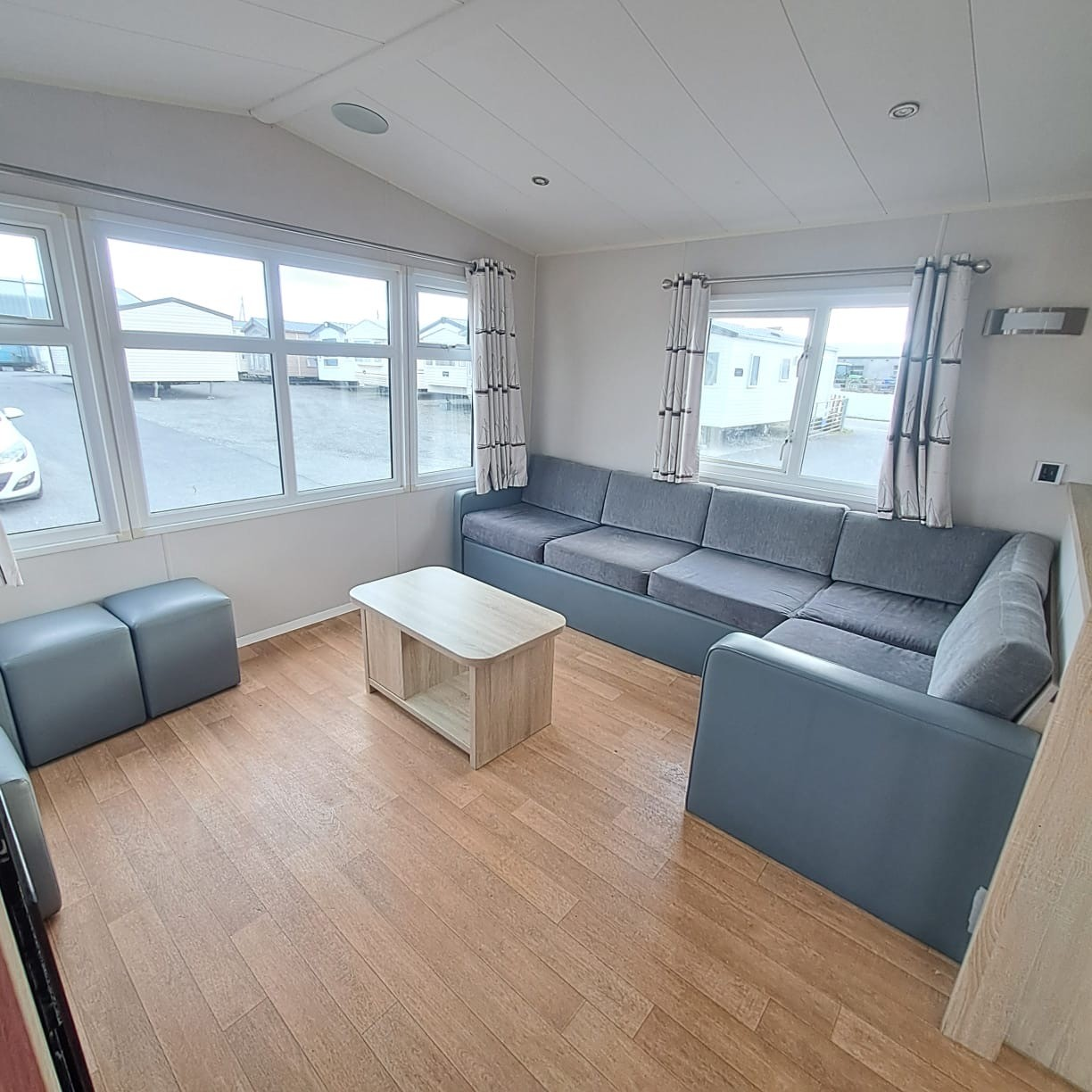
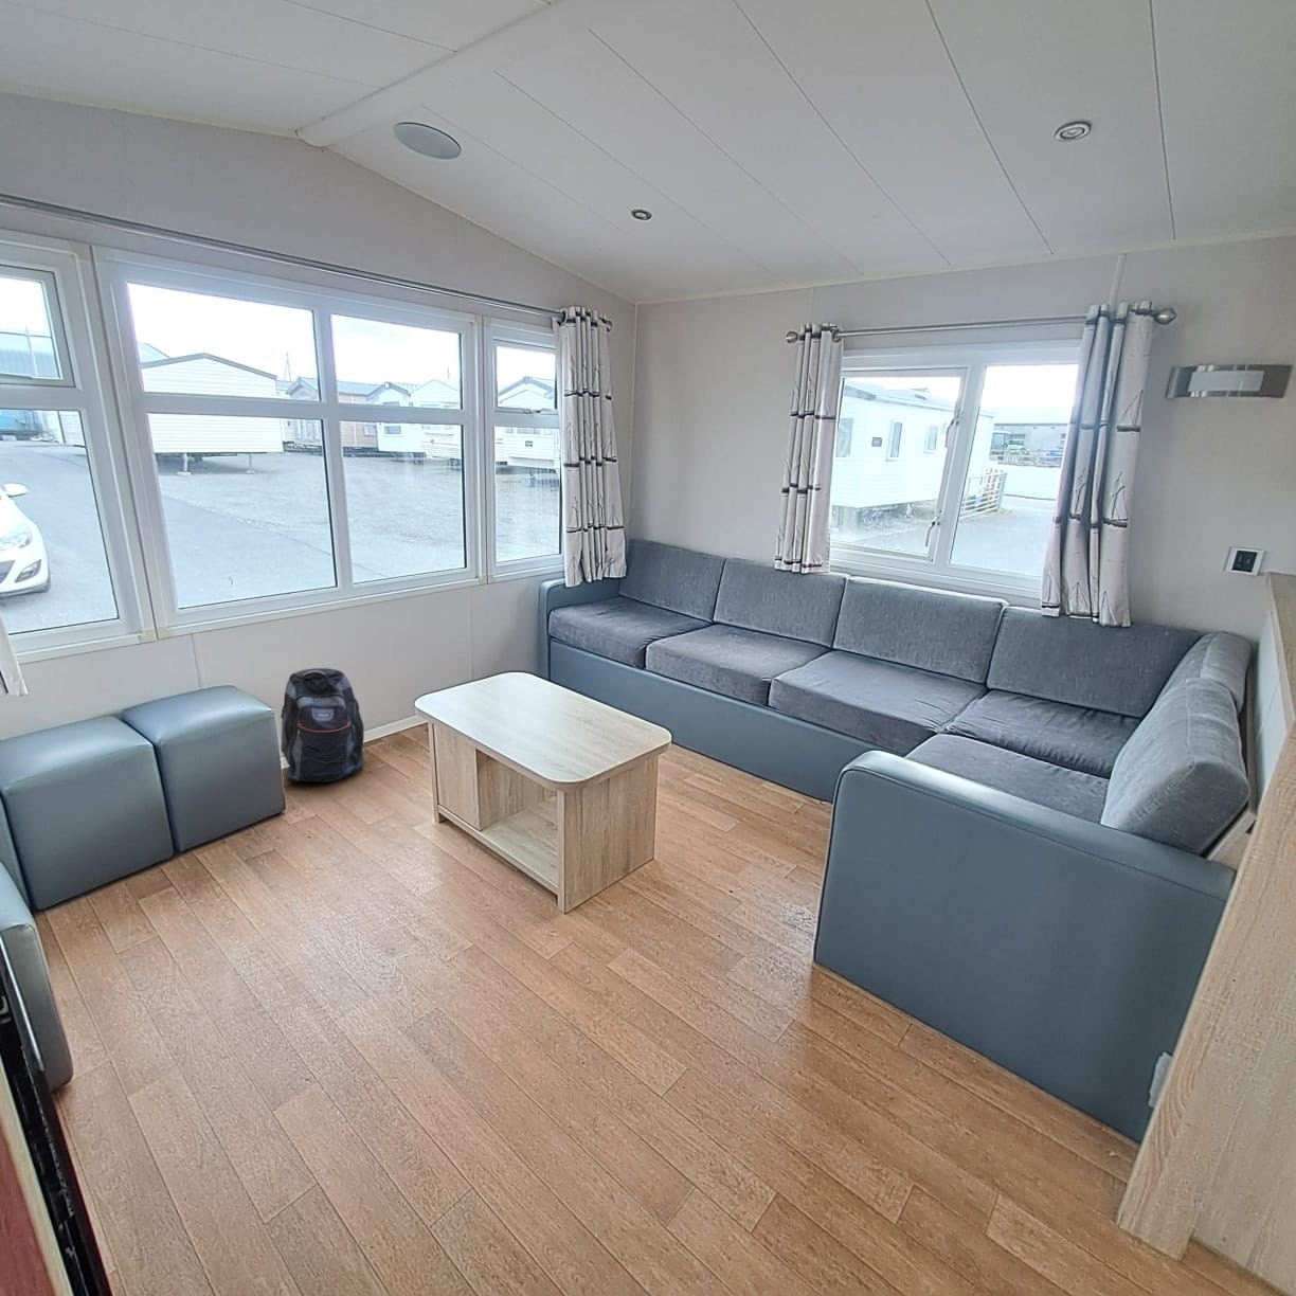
+ backpack [280,667,366,784]
